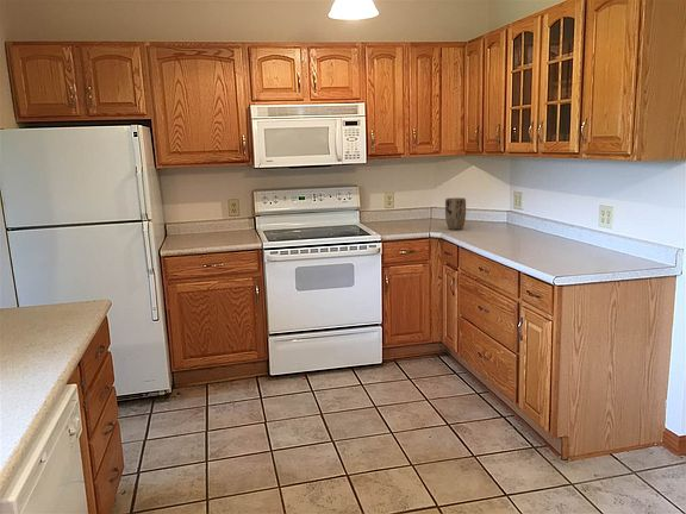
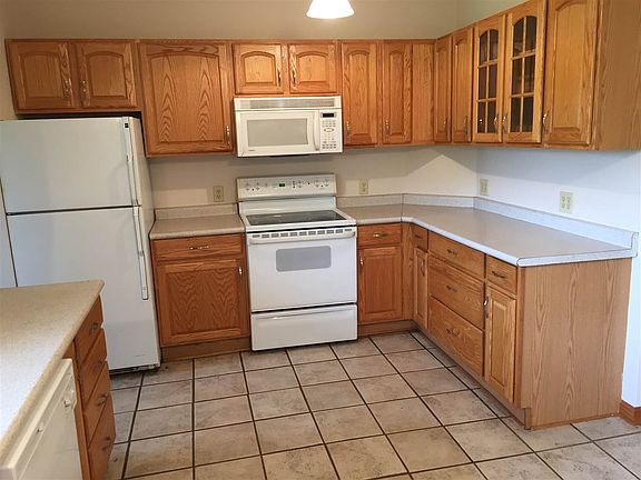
- plant pot [444,196,467,231]
